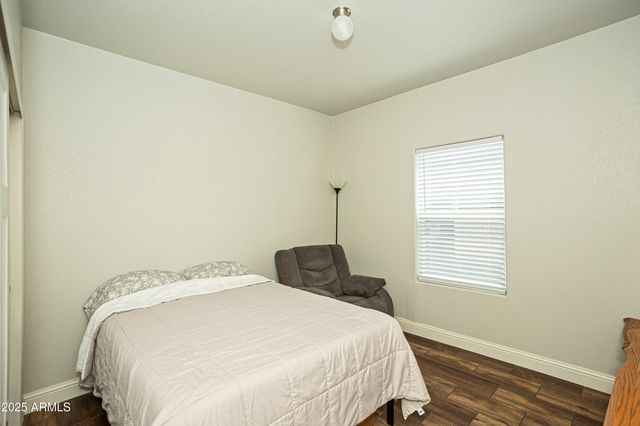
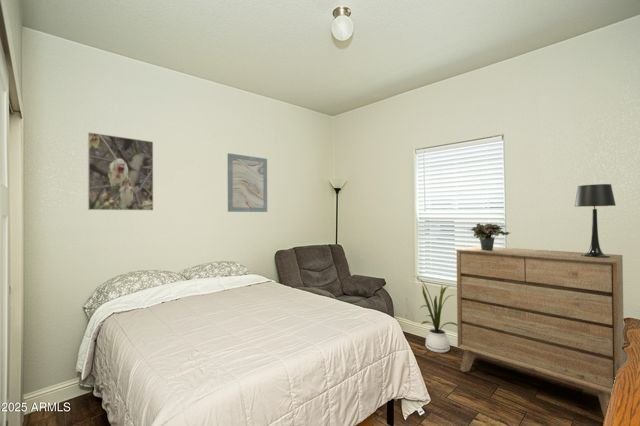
+ house plant [414,275,457,354]
+ wall art [227,152,268,213]
+ dresser [456,245,625,419]
+ potted plant [464,222,511,250]
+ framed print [87,131,154,211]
+ table lamp [574,183,617,258]
